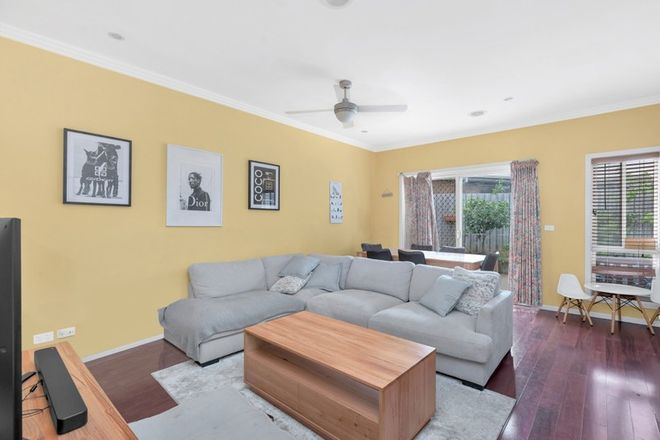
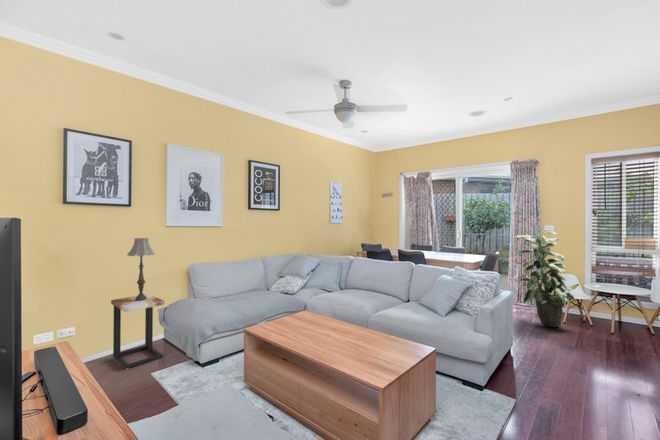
+ indoor plant [514,230,580,328]
+ table lamp [126,237,156,301]
+ side table [110,293,166,370]
